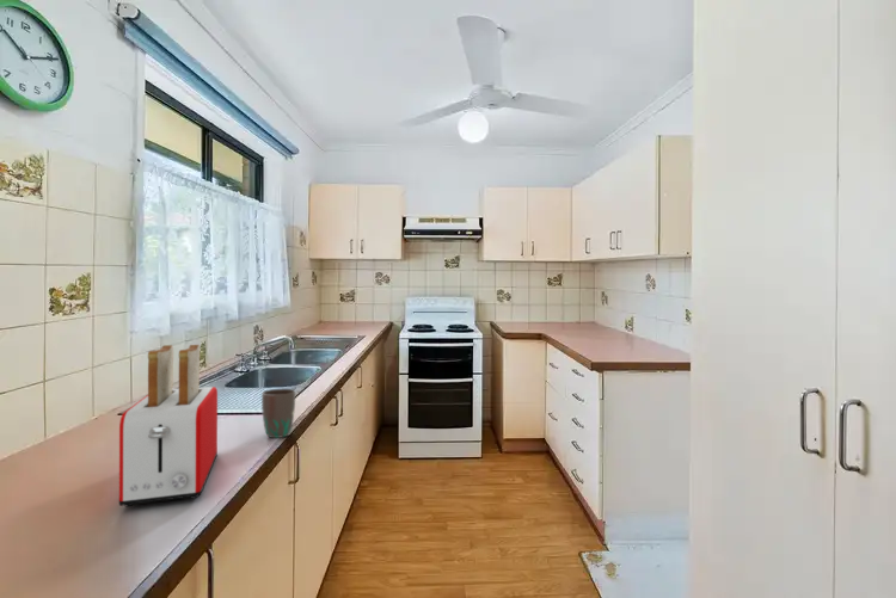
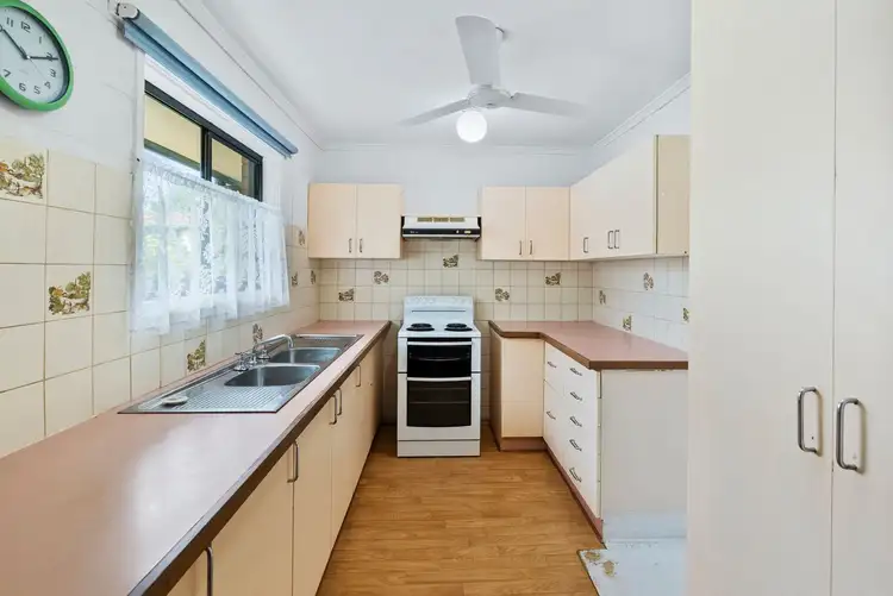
- mug [260,388,296,439]
- toaster [118,344,219,507]
